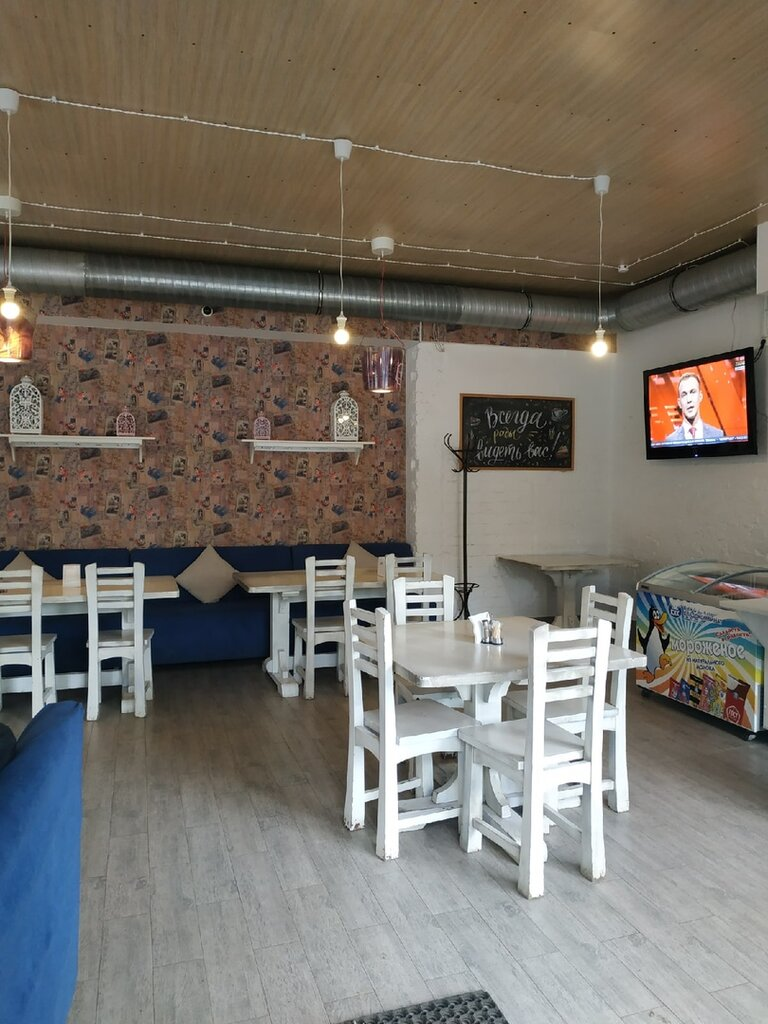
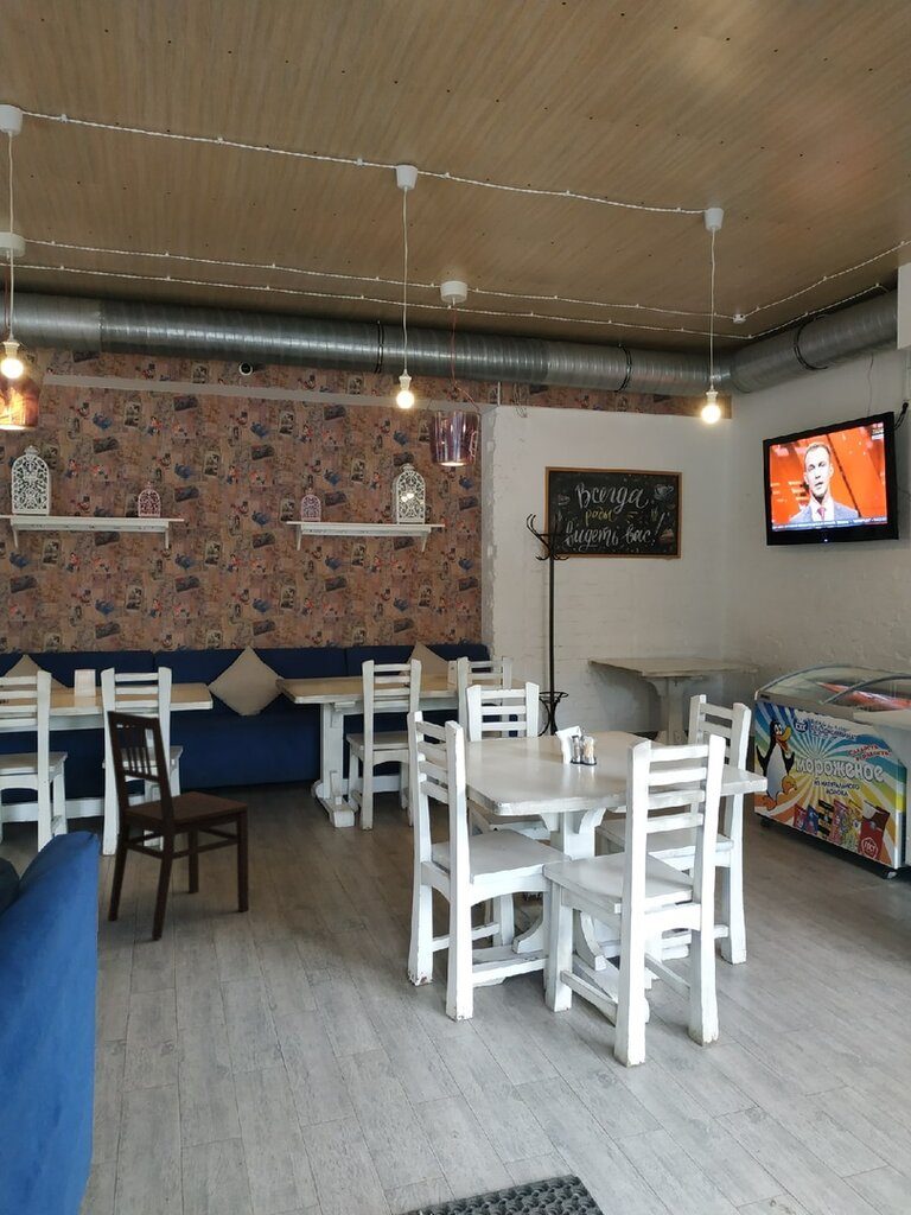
+ dining chair [106,710,250,941]
